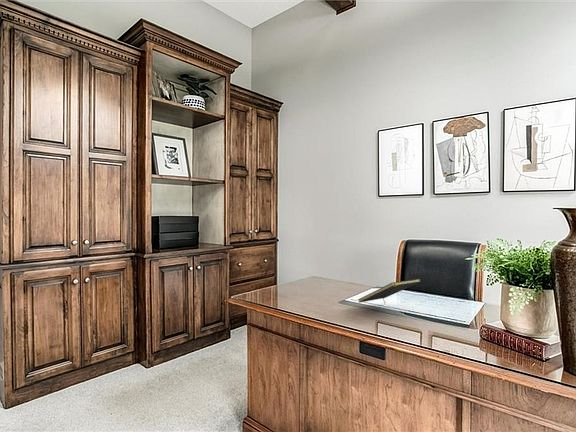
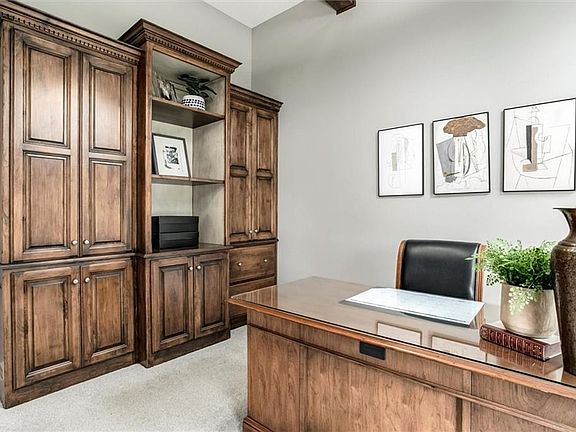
- notepad [357,278,422,304]
